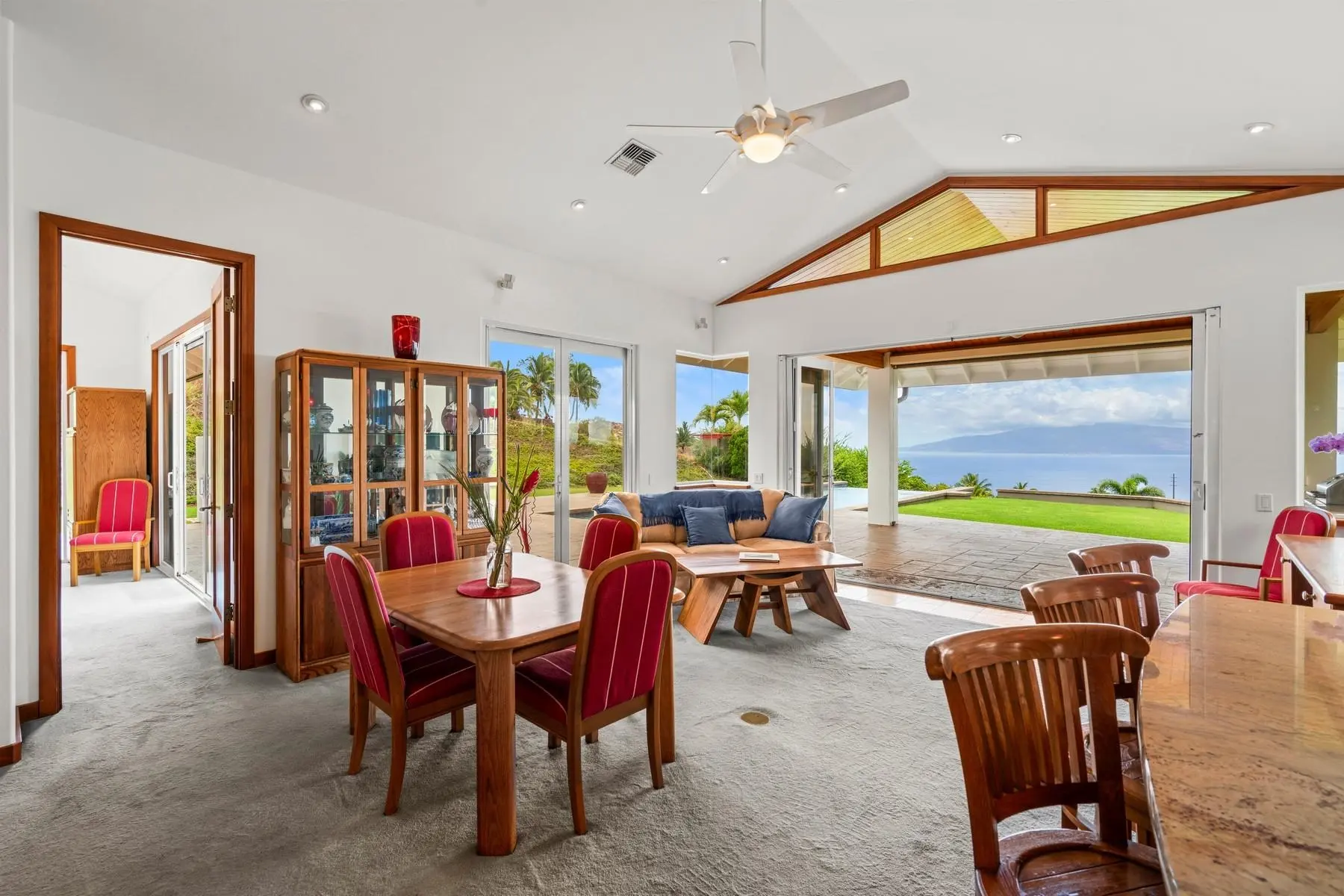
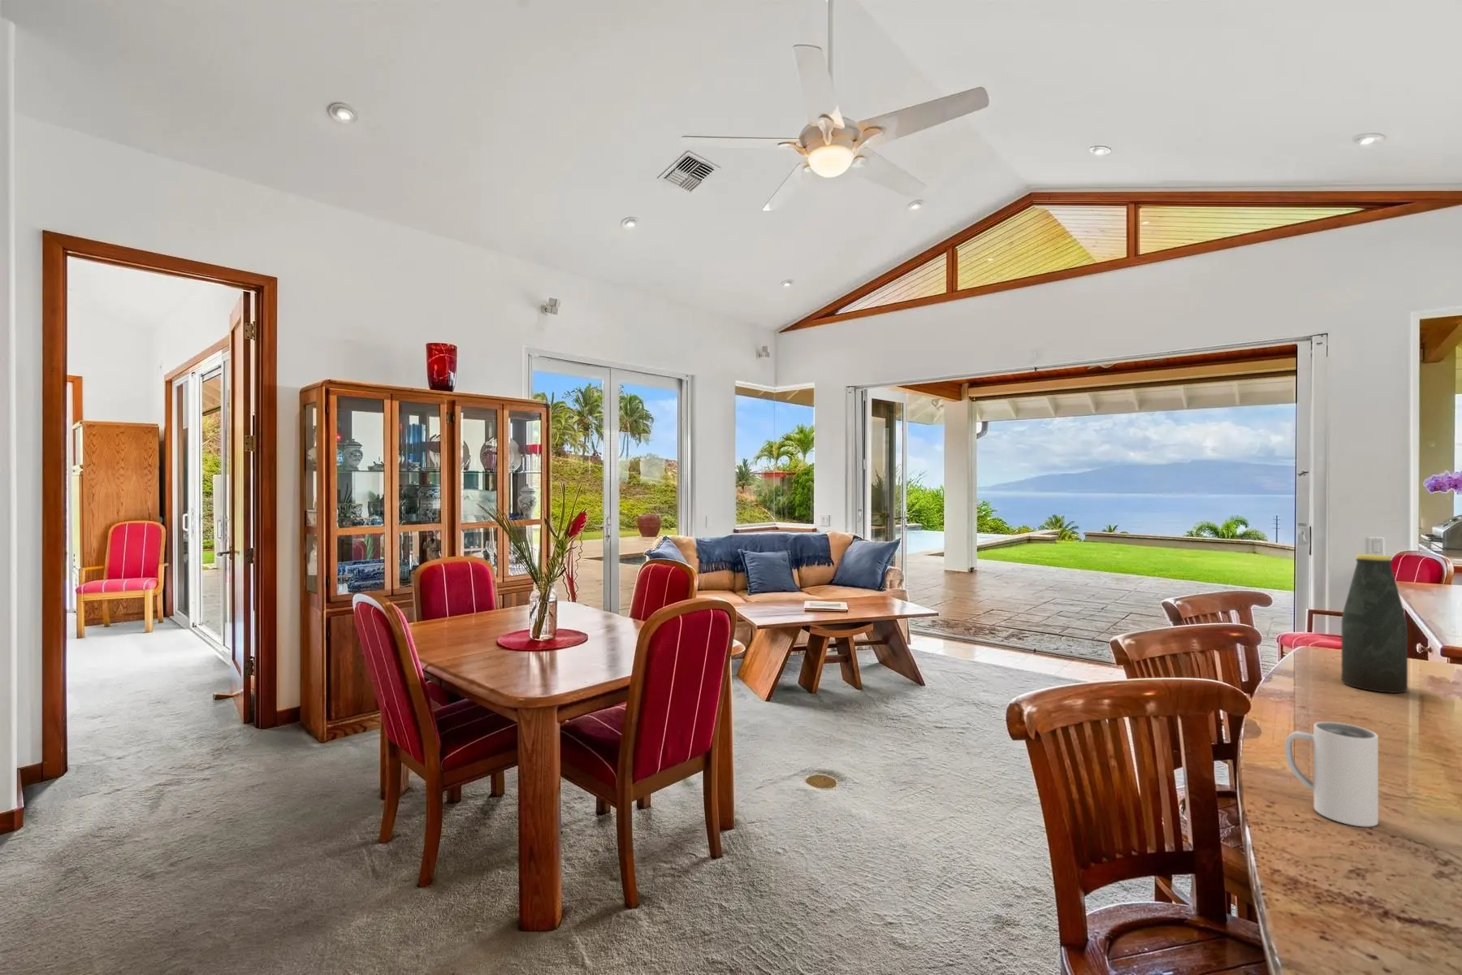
+ bottle [1341,553,1409,694]
+ mug [1284,720,1379,827]
